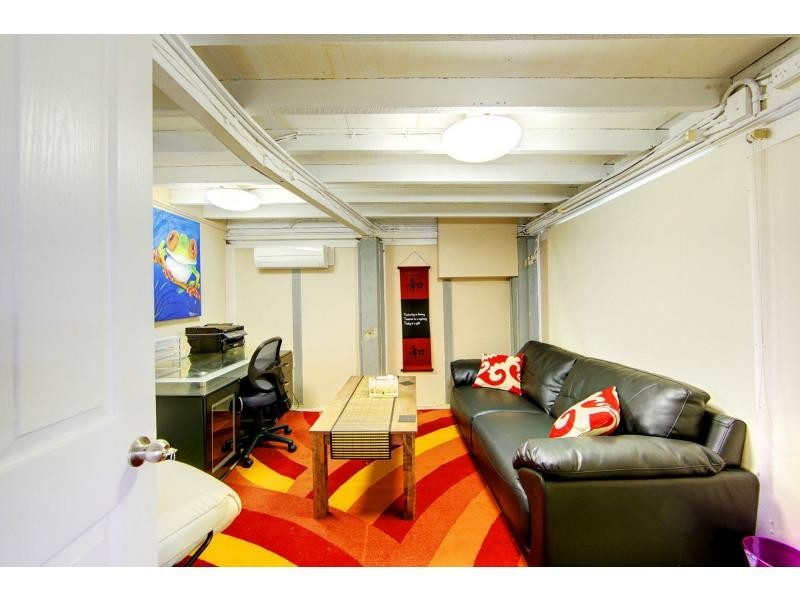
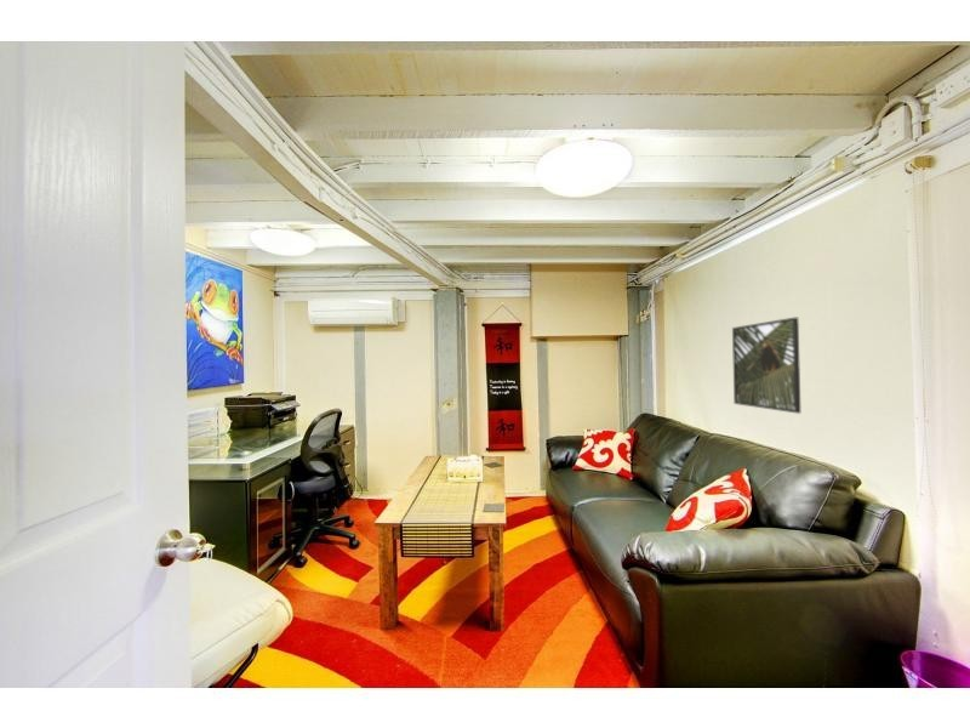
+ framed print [731,317,801,415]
